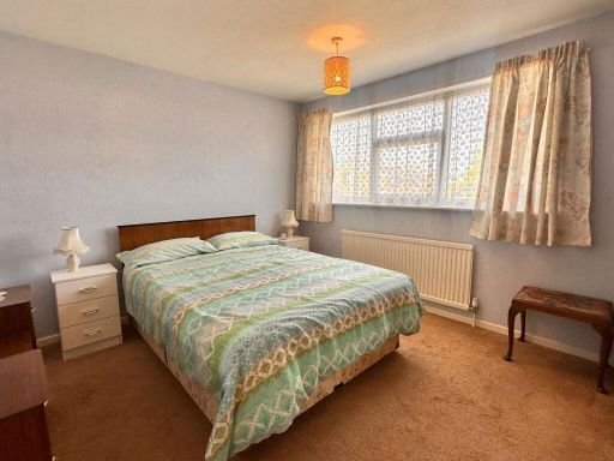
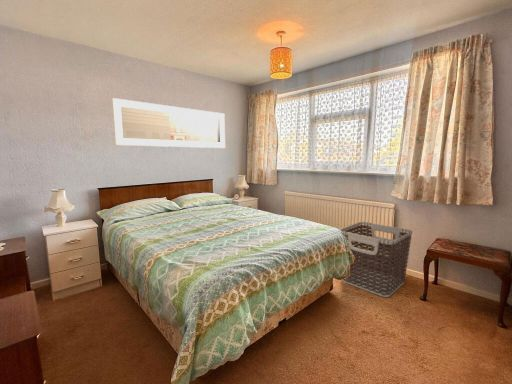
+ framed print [111,97,226,149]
+ clothes hamper [339,221,413,298]
